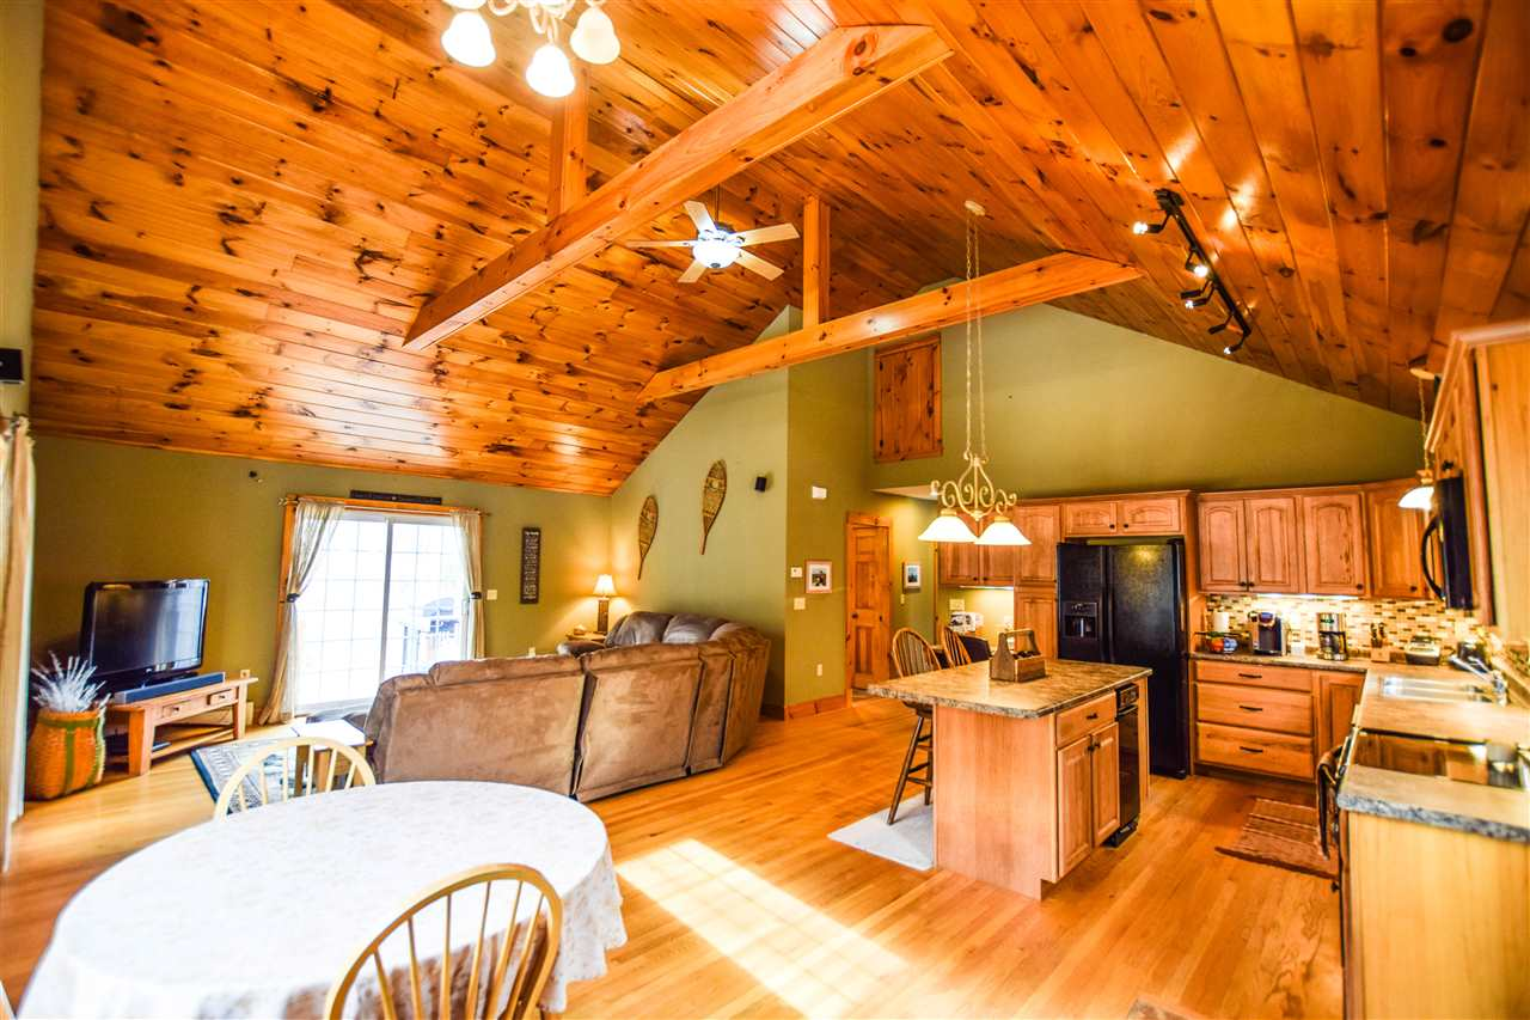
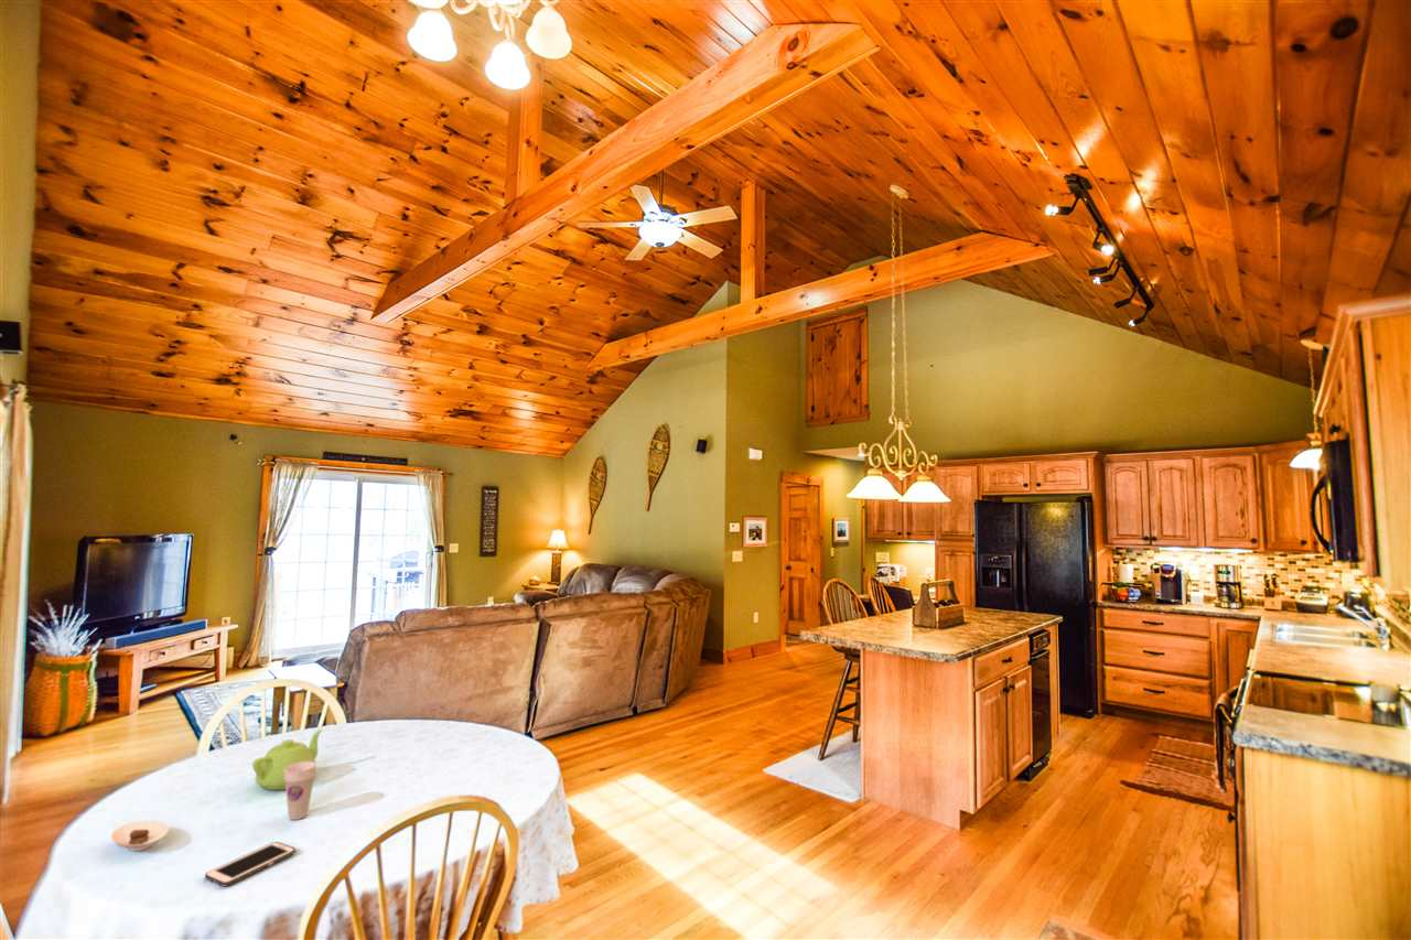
+ saucer [110,820,170,852]
+ cell phone [204,841,297,887]
+ teapot [251,728,323,791]
+ cup [284,761,317,821]
